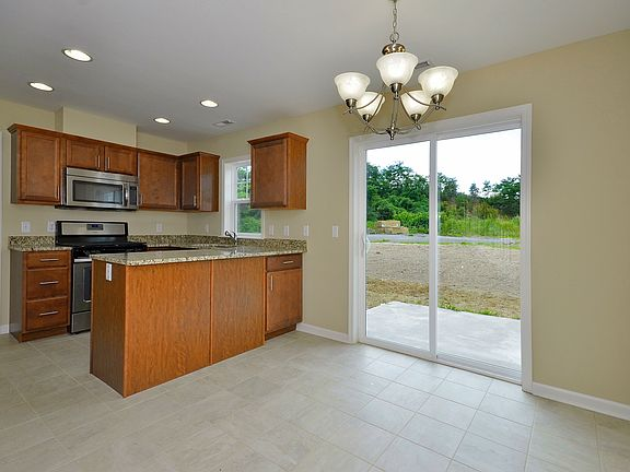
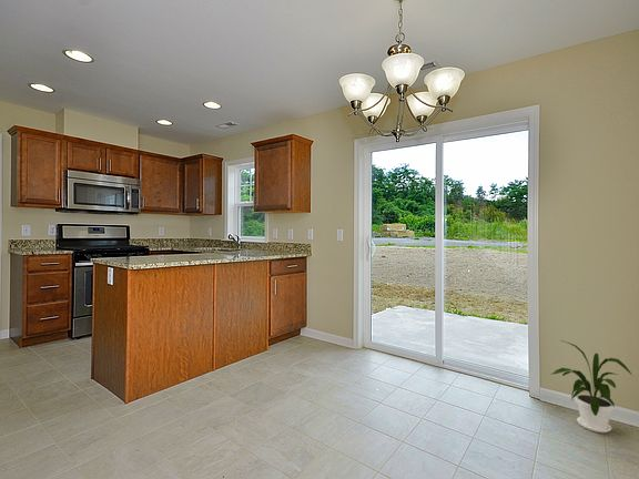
+ house plant [551,339,632,434]
